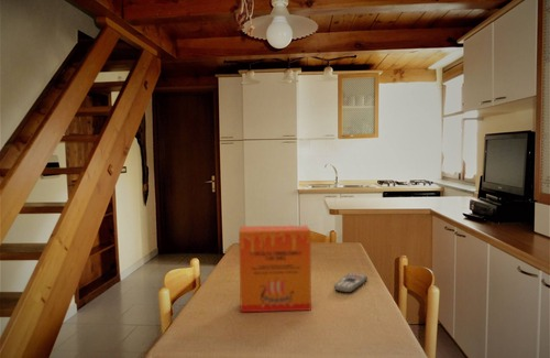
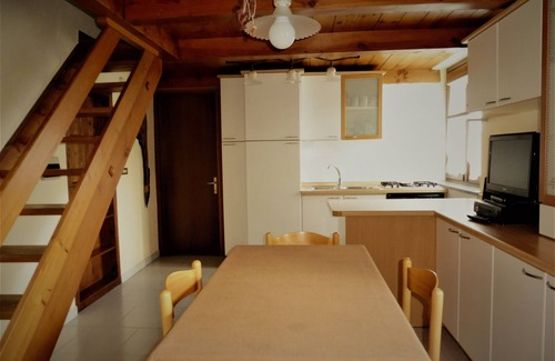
- remote control [333,272,369,294]
- cereal box [238,225,312,313]
